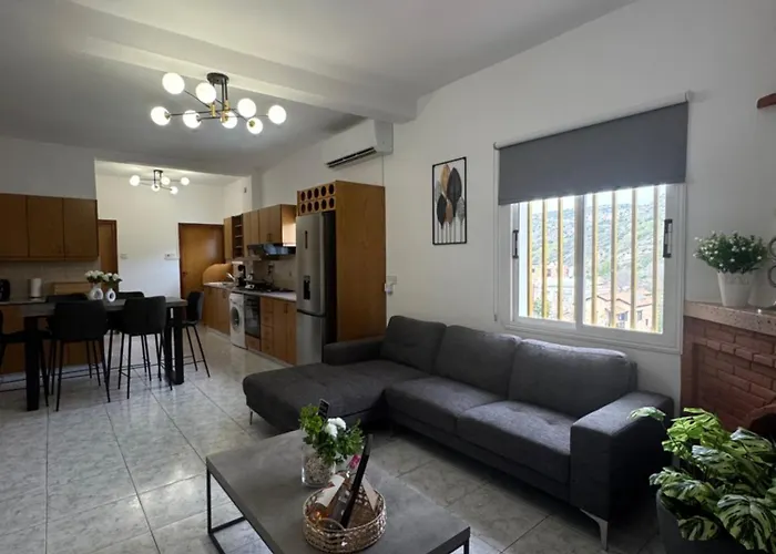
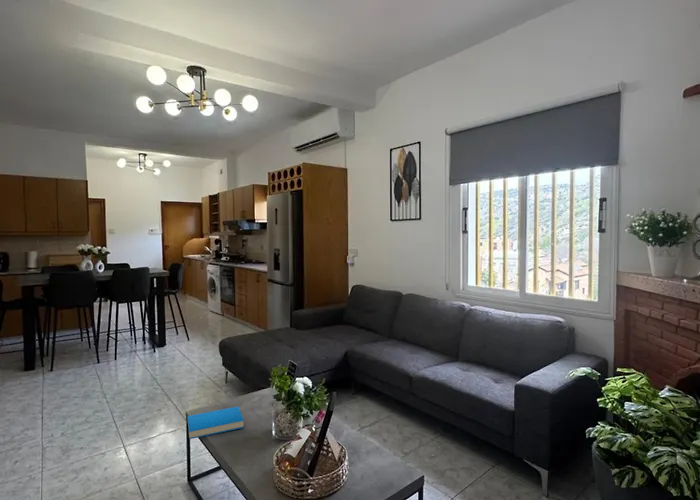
+ book [187,406,245,440]
